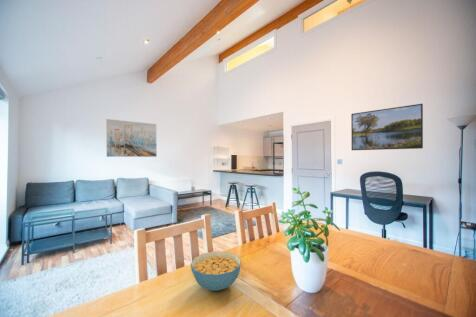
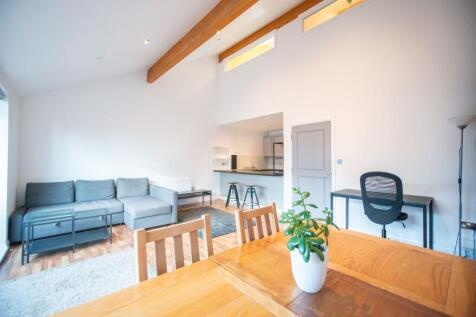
- cereal bowl [190,250,242,292]
- wall art [105,118,157,158]
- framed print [350,103,424,151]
